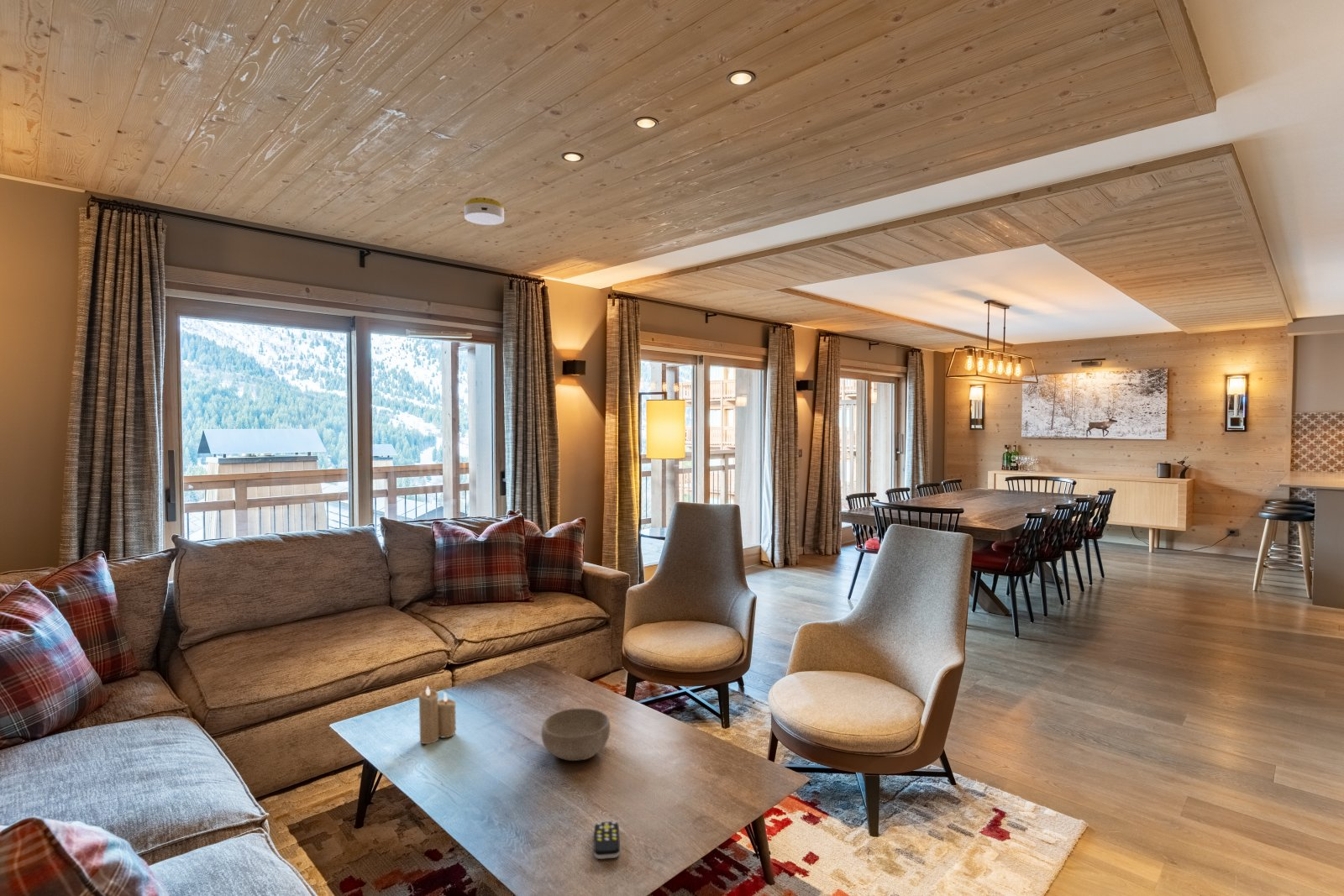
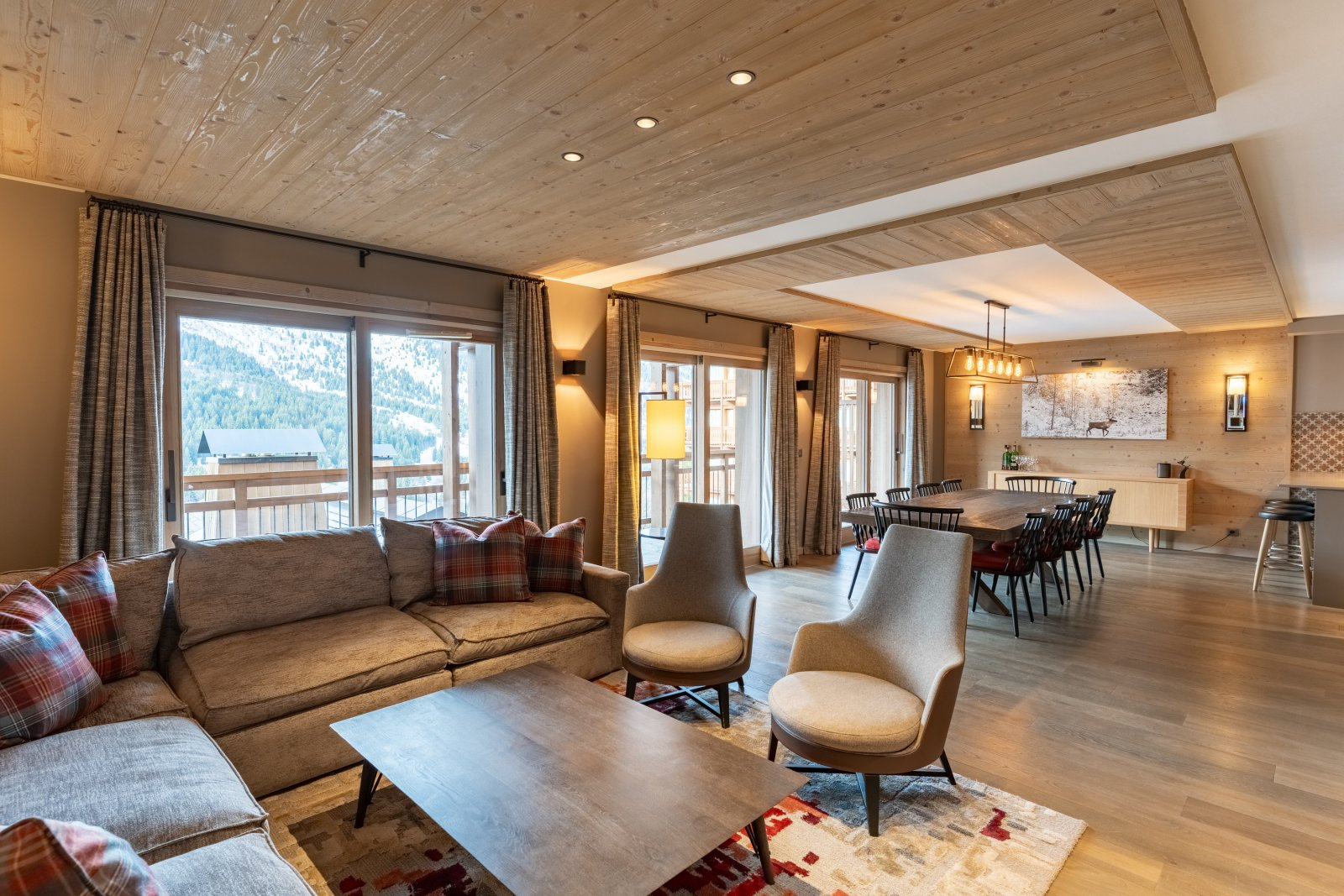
- bowl [540,708,611,762]
- candle [417,685,457,745]
- remote control [593,820,621,860]
- smoke detector [464,196,505,226]
